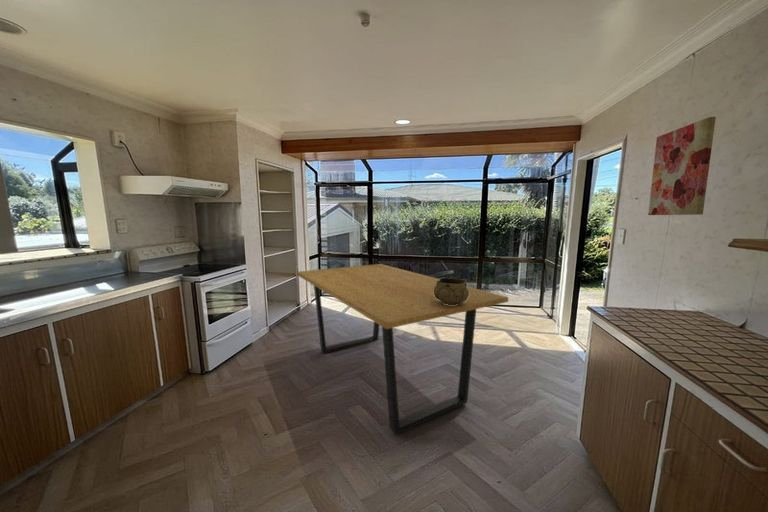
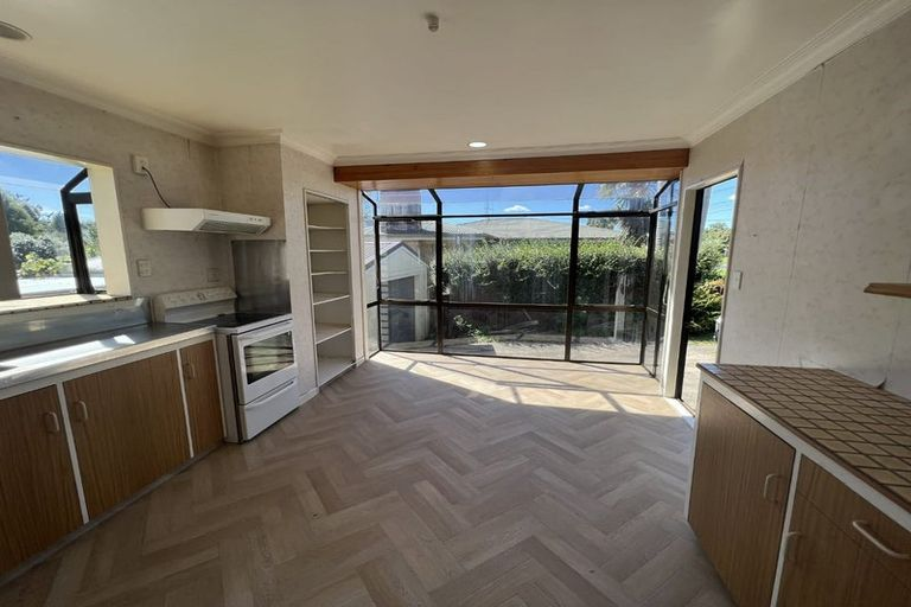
- dining table [296,263,509,436]
- wall art [647,116,717,216]
- decorative bowl [434,277,469,305]
